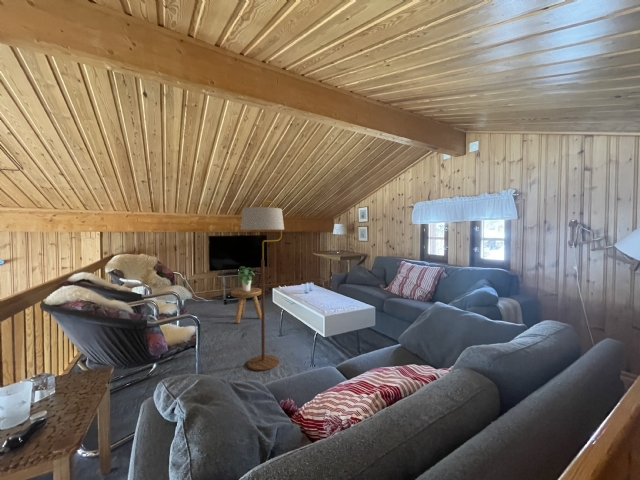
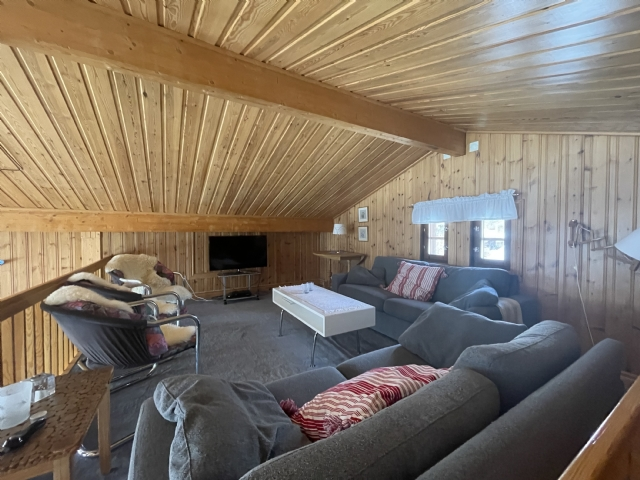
- stool [230,286,261,324]
- potted plant [237,265,256,291]
- floor lamp [239,199,285,372]
